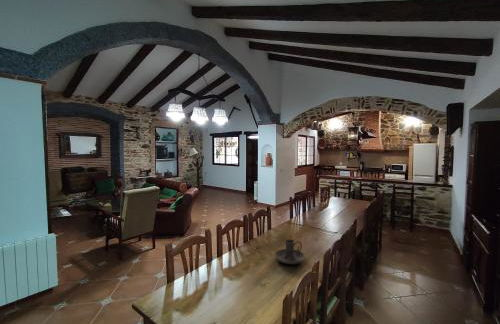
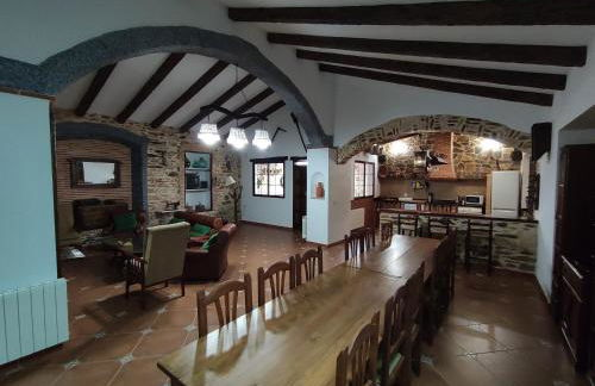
- candle holder [274,238,306,265]
